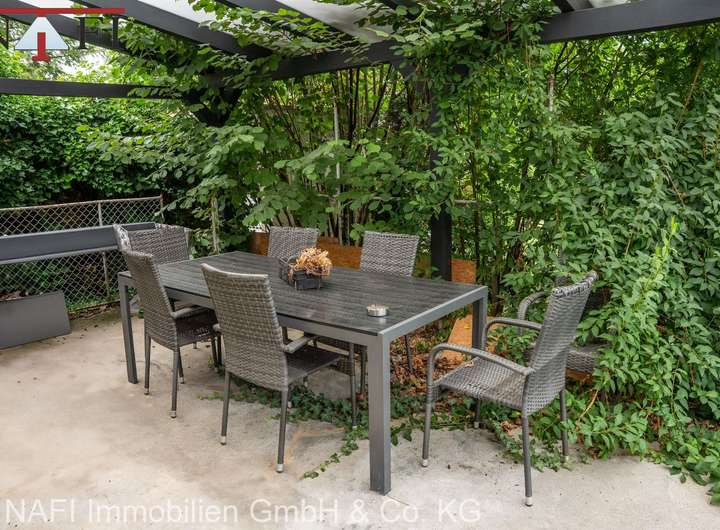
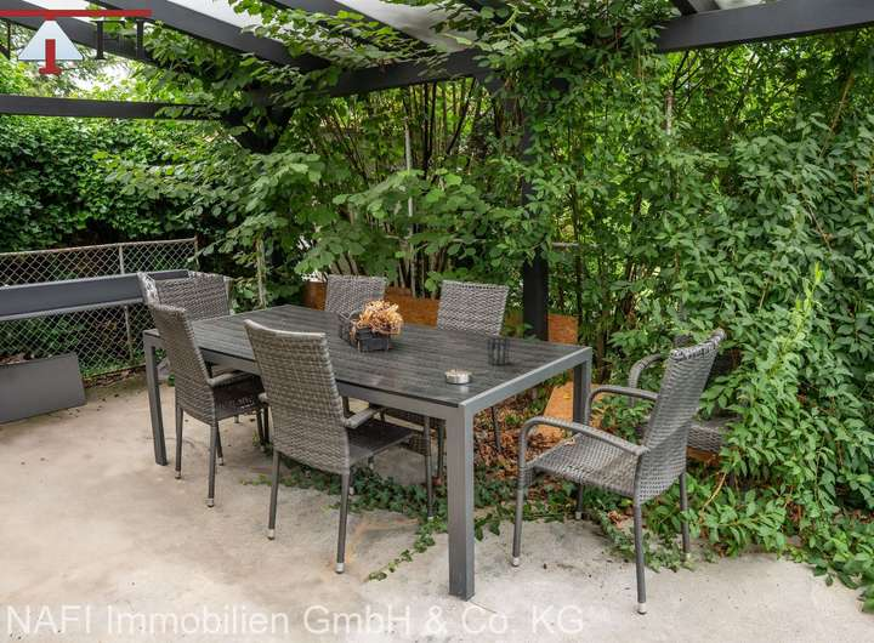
+ cup [486,336,511,365]
